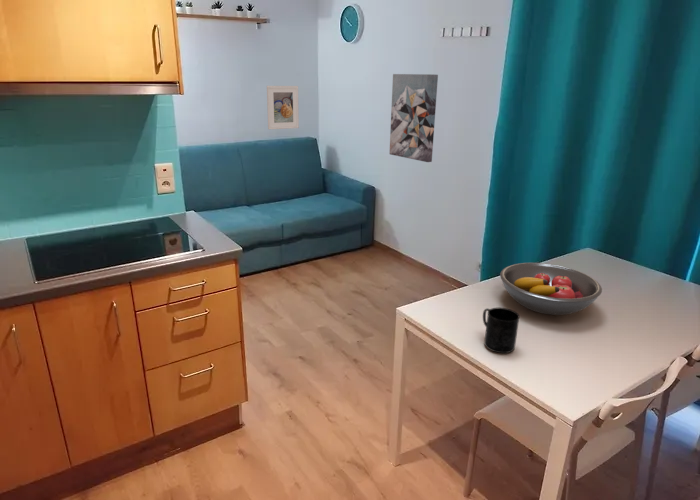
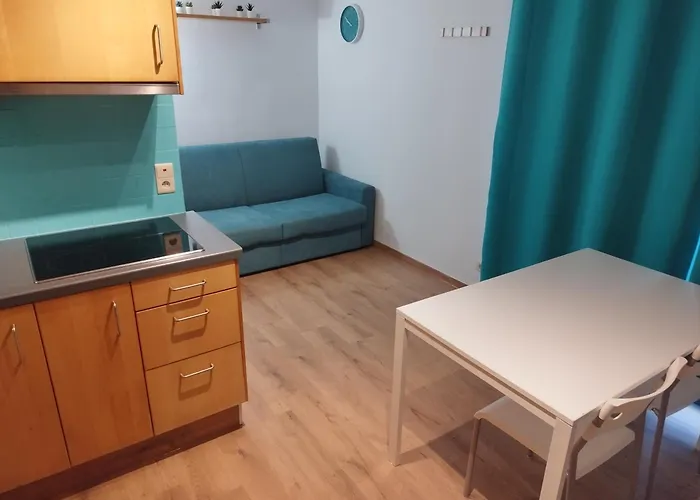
- wall art [389,73,439,163]
- mug [482,307,520,354]
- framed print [266,85,300,130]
- fruit bowl [499,262,603,316]
